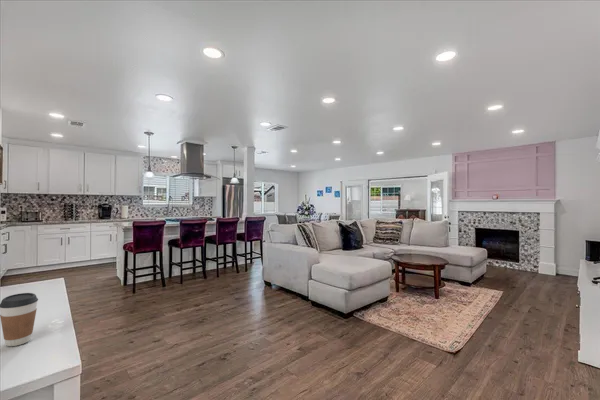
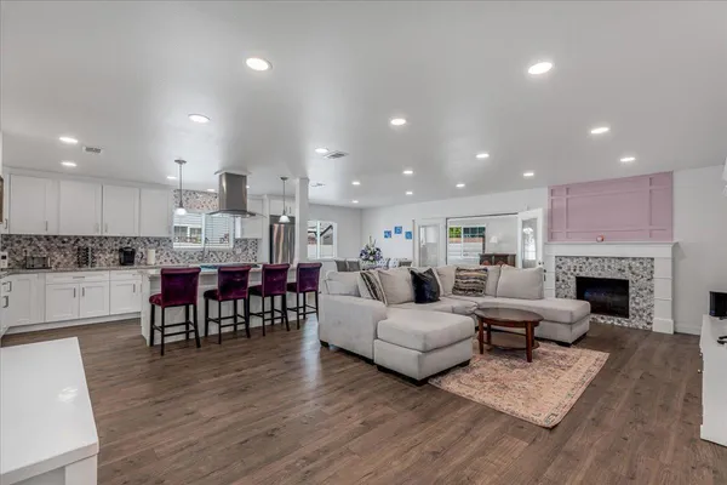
- coffee cup [0,292,39,347]
